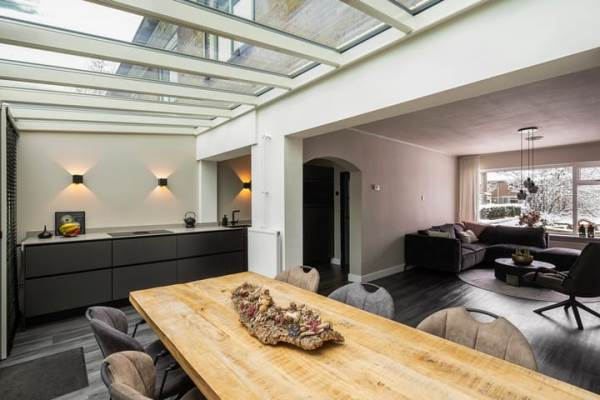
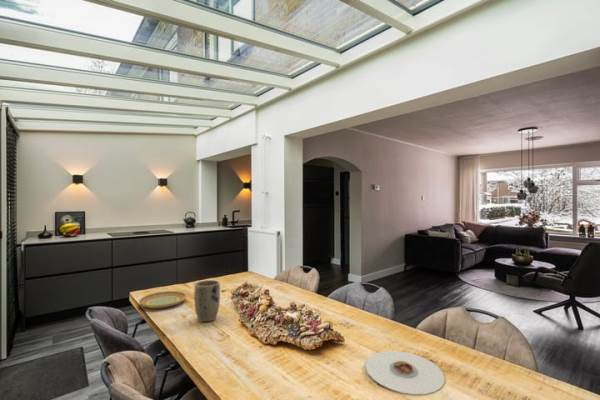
+ plate [364,350,446,395]
+ plate [138,290,188,309]
+ plant pot [194,279,221,323]
